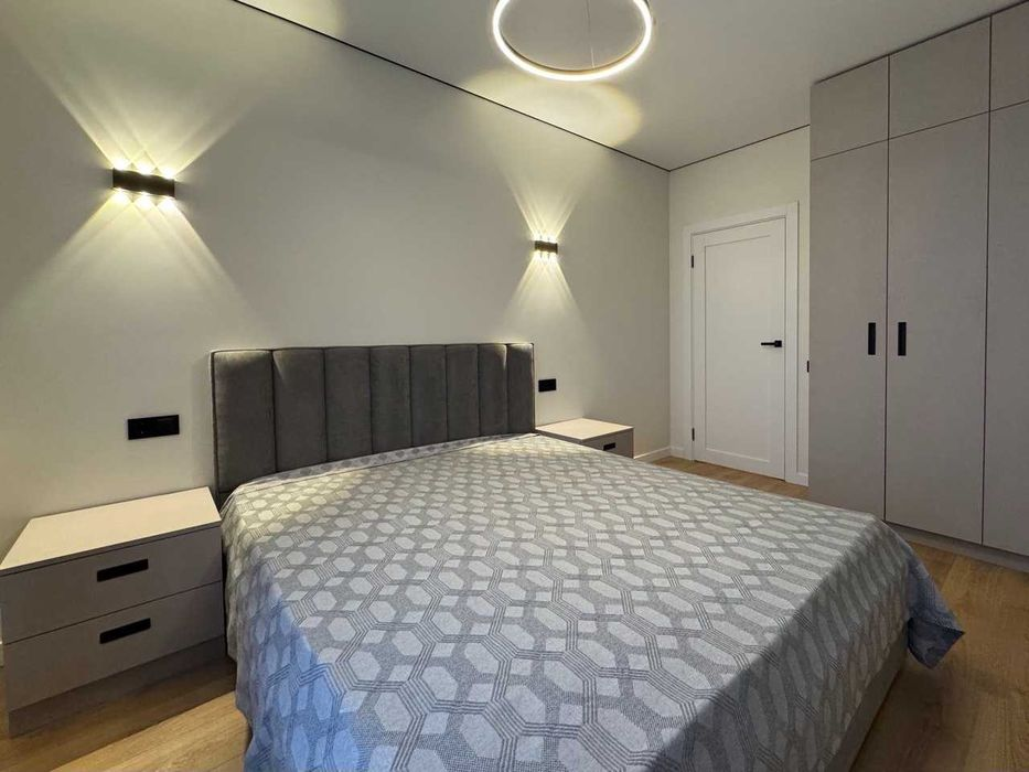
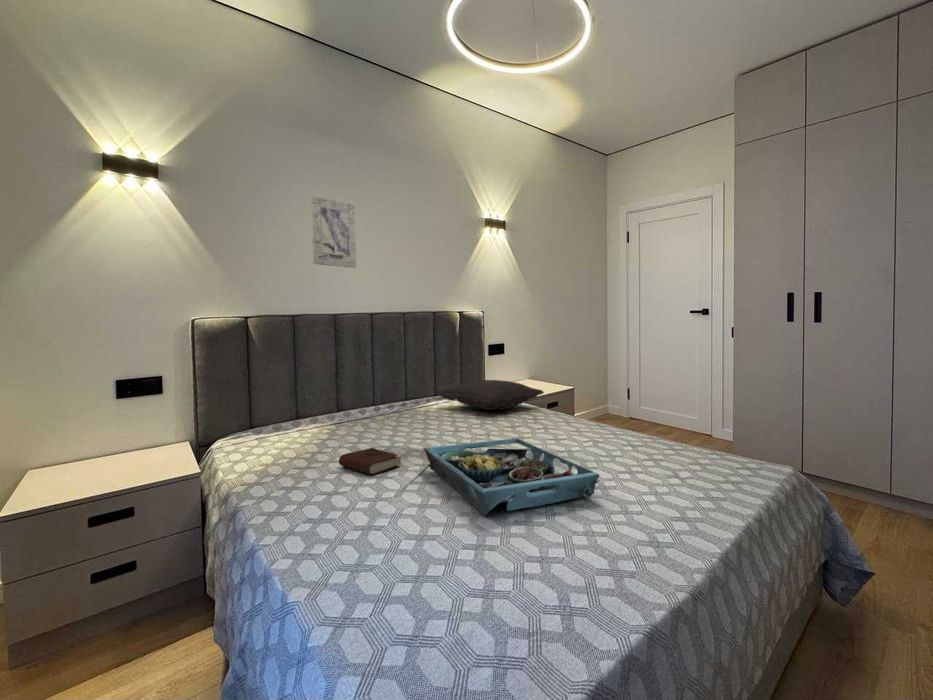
+ pillow [437,379,545,411]
+ serving tray [424,437,601,517]
+ book [338,447,403,476]
+ wall art [310,195,357,269]
